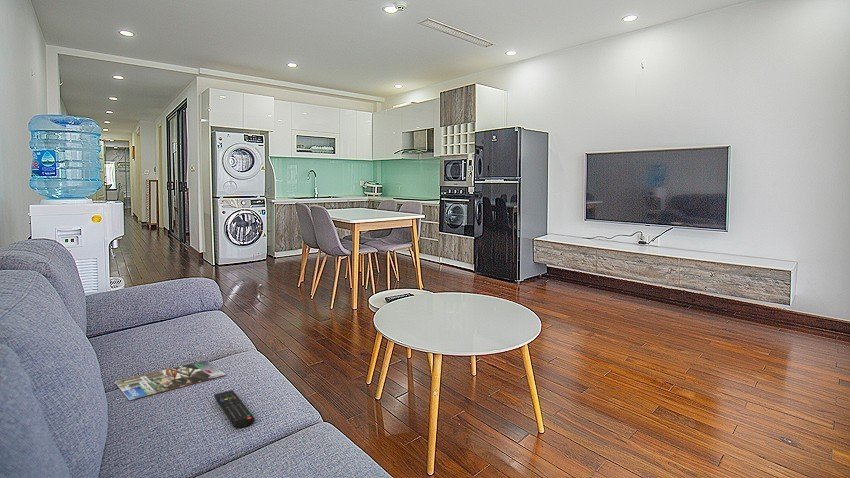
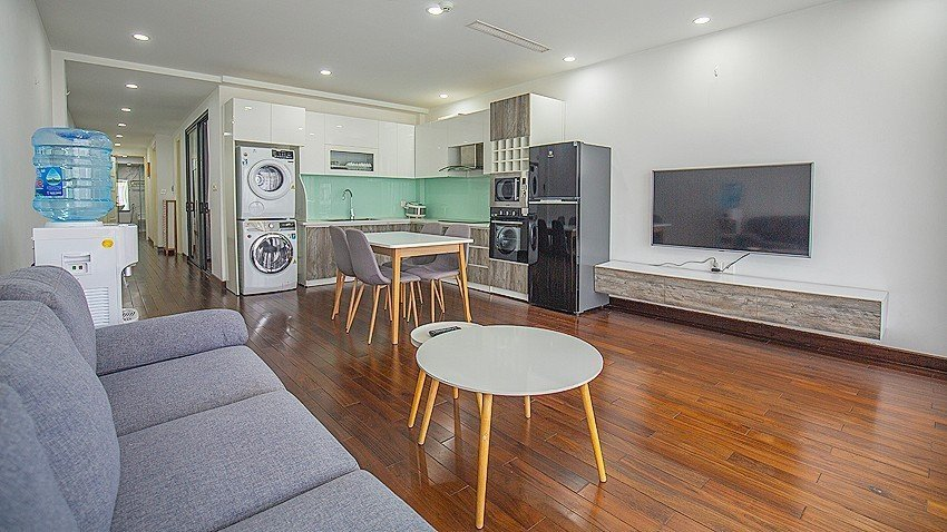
- remote control [213,389,256,429]
- magazine [114,360,227,401]
